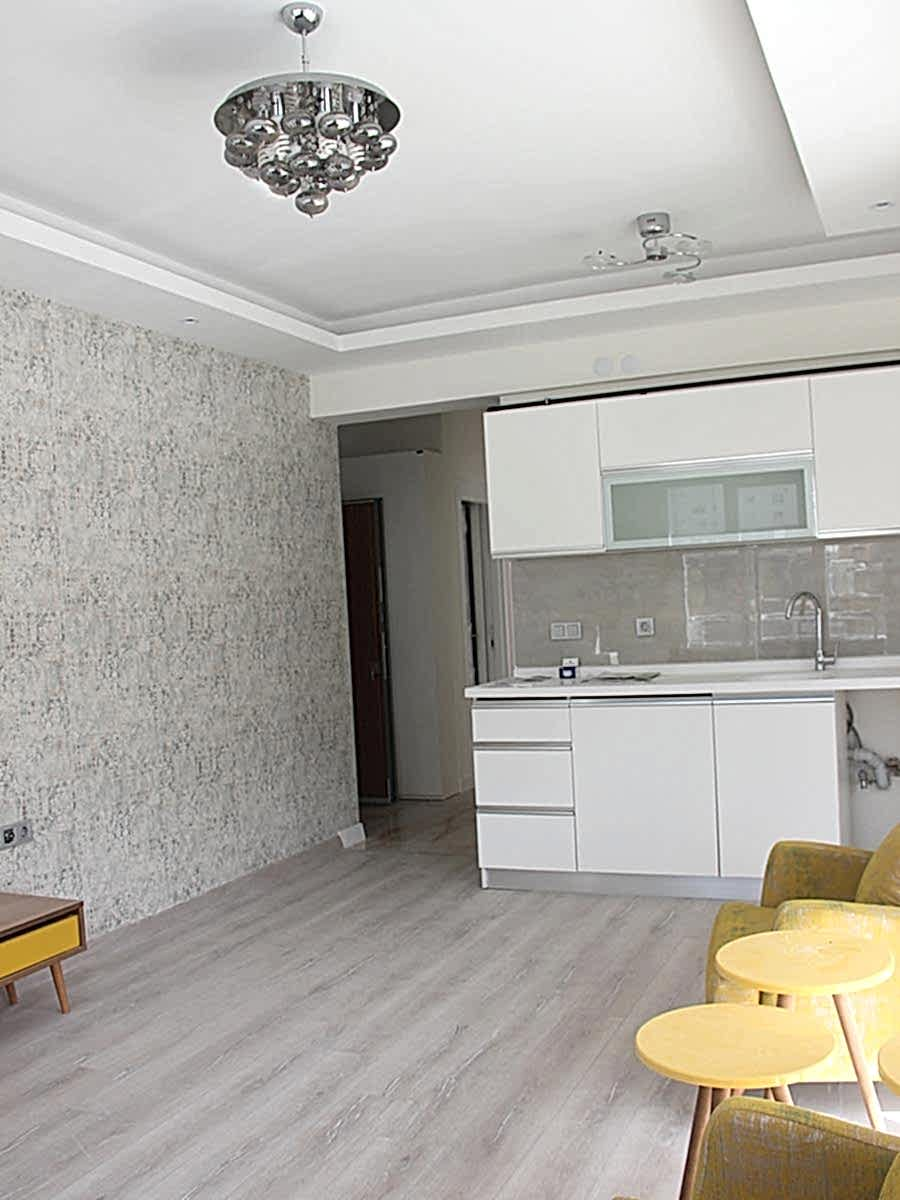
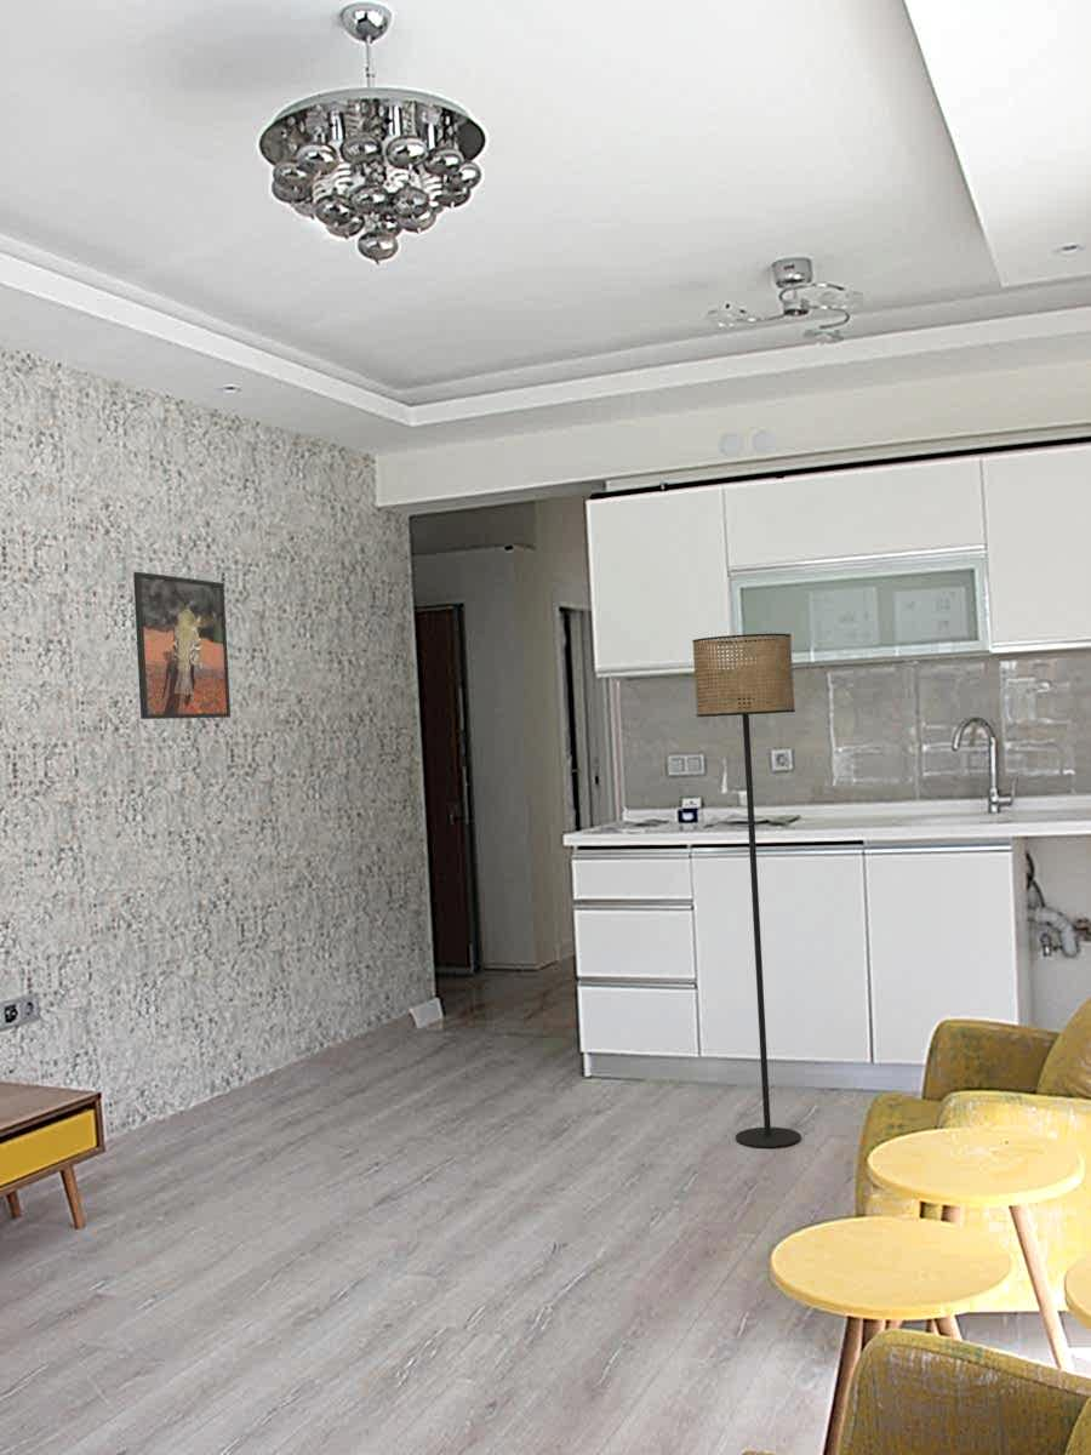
+ floor lamp [691,633,801,1149]
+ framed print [132,571,232,720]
